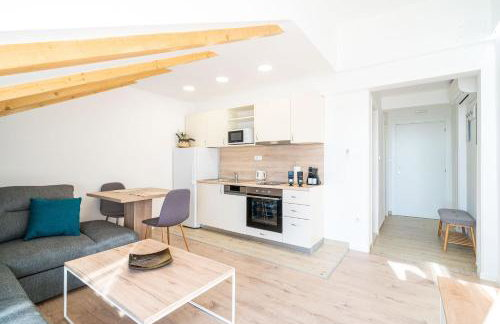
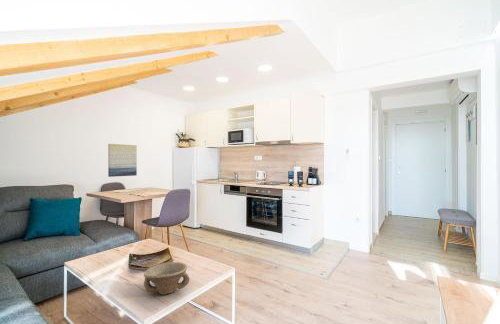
+ bowl [143,261,191,296]
+ wall art [107,143,138,178]
